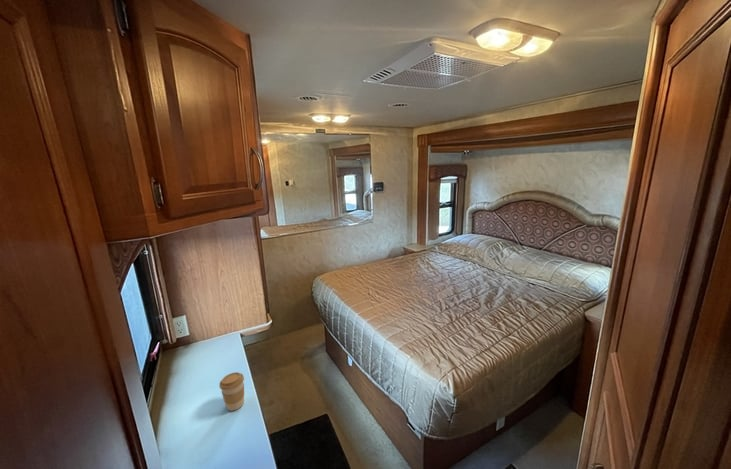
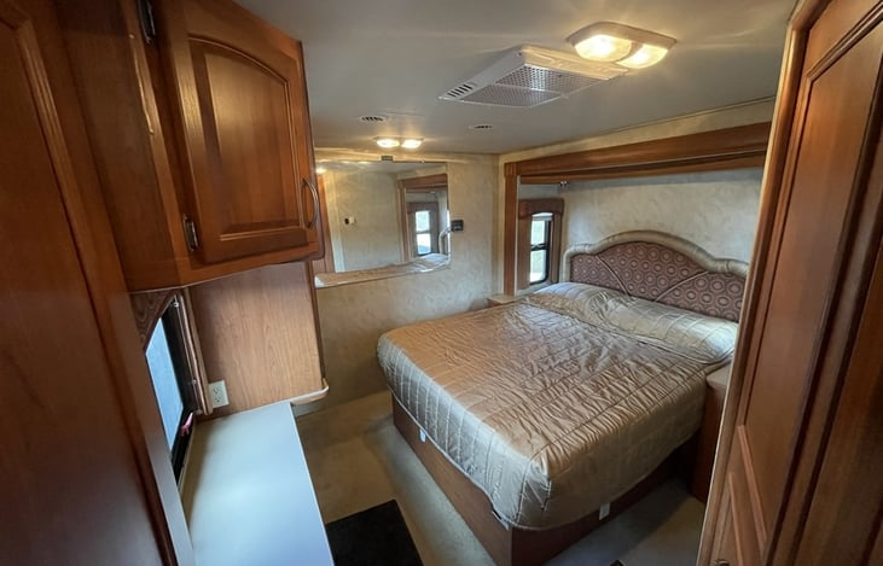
- coffee cup [218,371,245,412]
